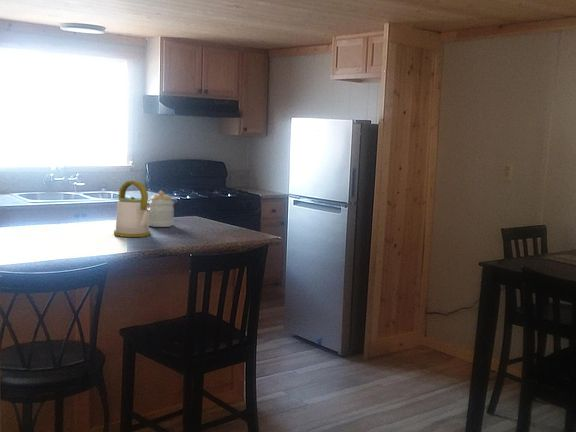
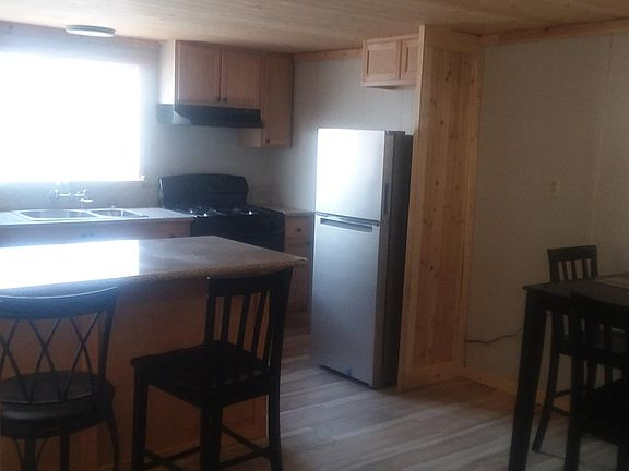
- jar [148,190,175,228]
- kettle [113,180,152,238]
